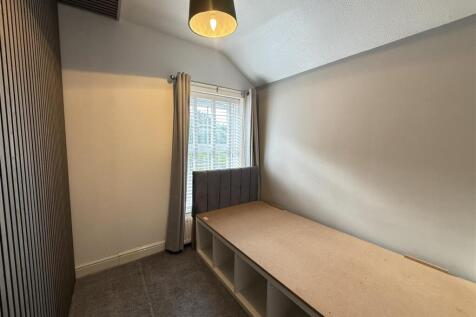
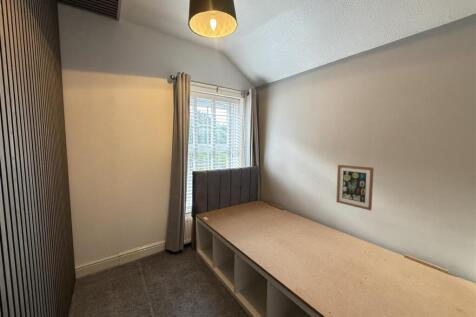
+ wall art [335,164,374,212]
